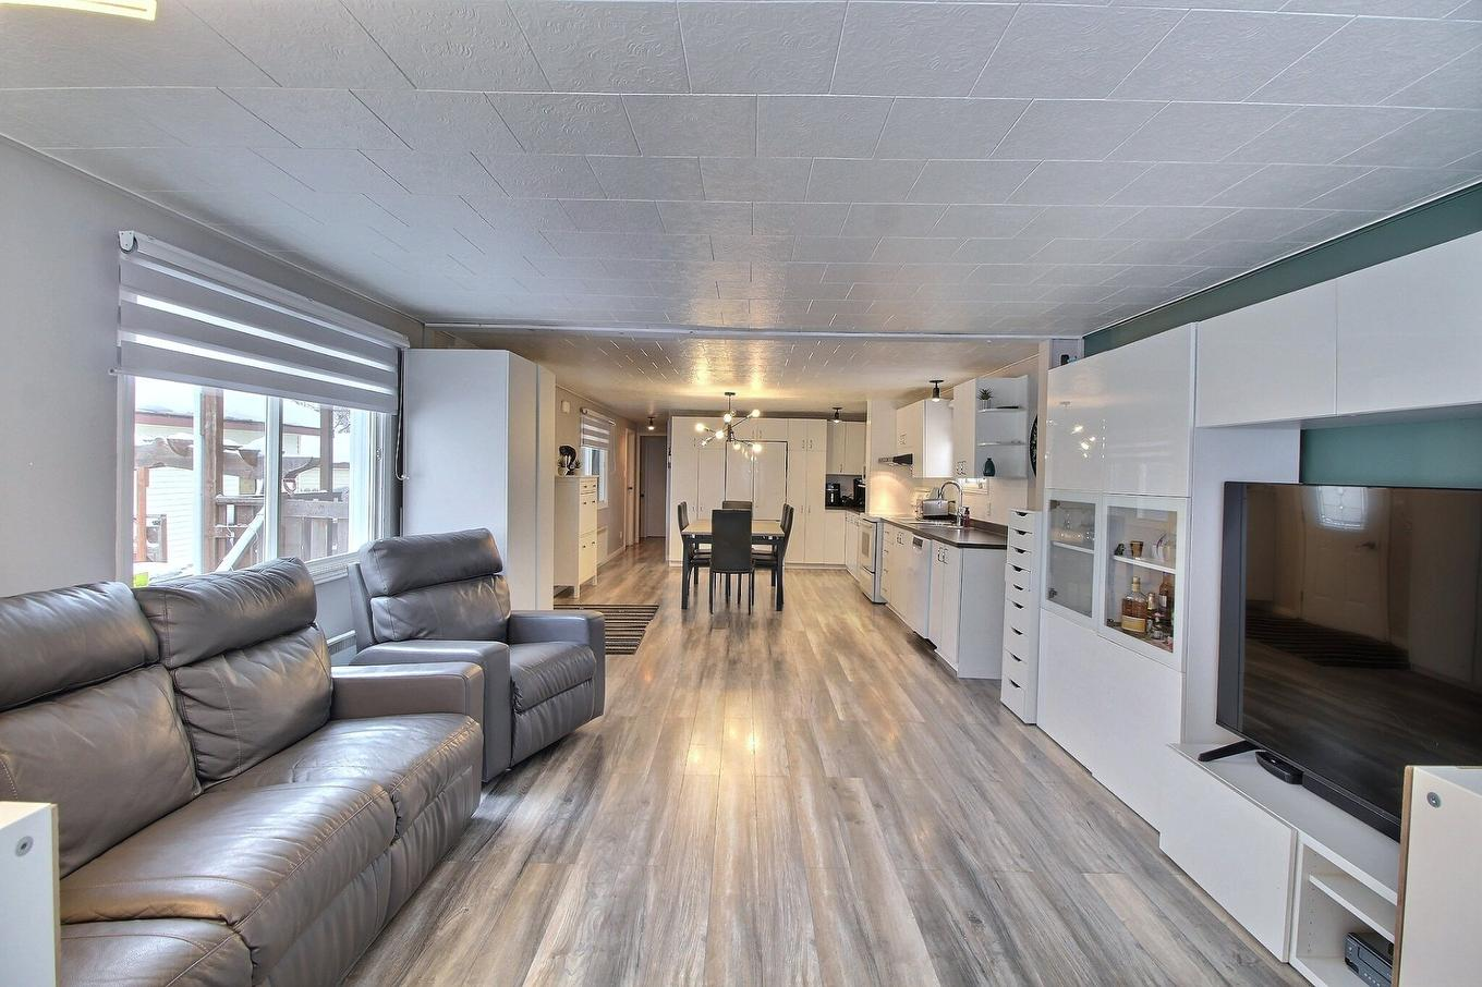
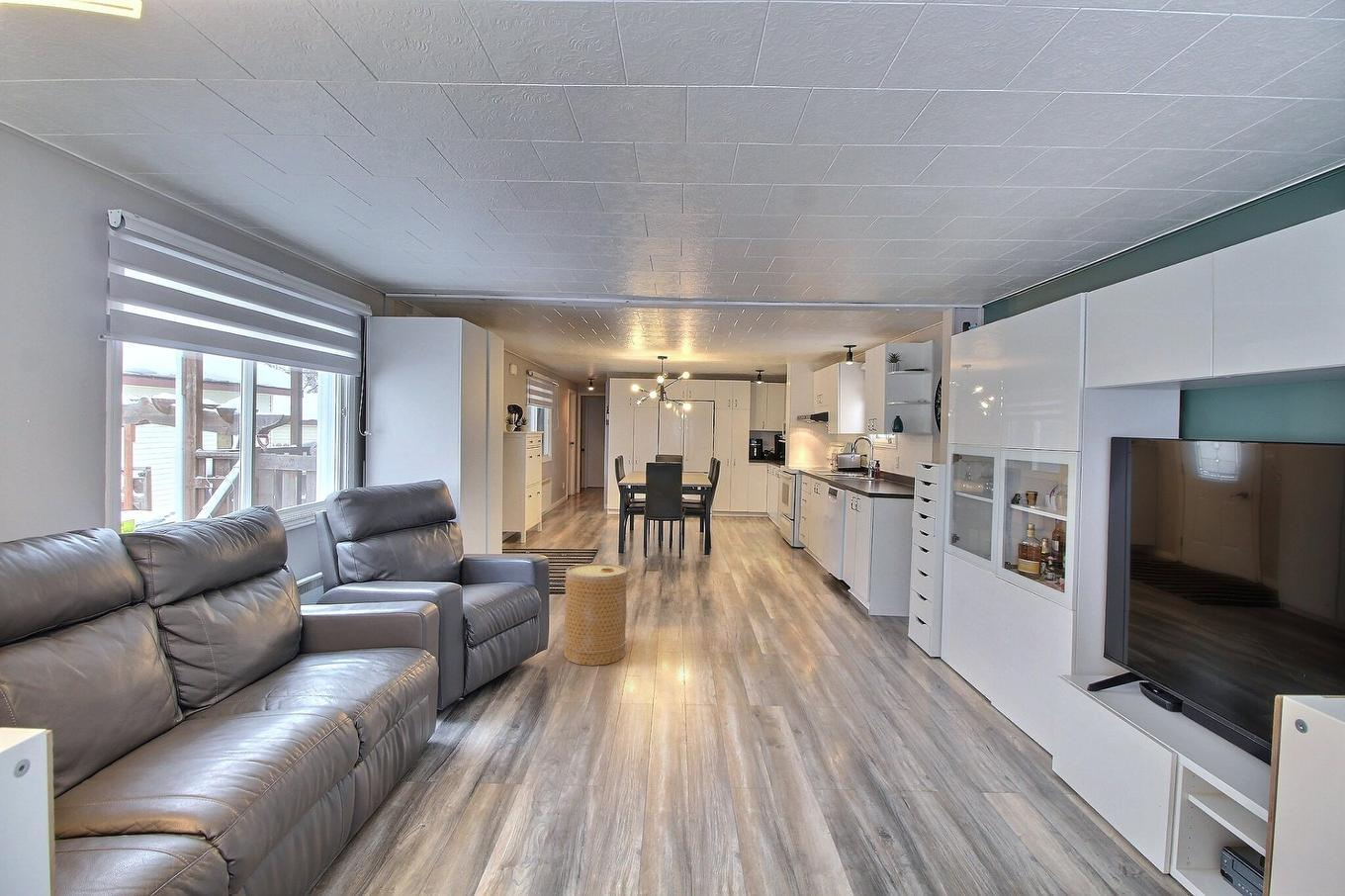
+ basket [563,562,629,667]
